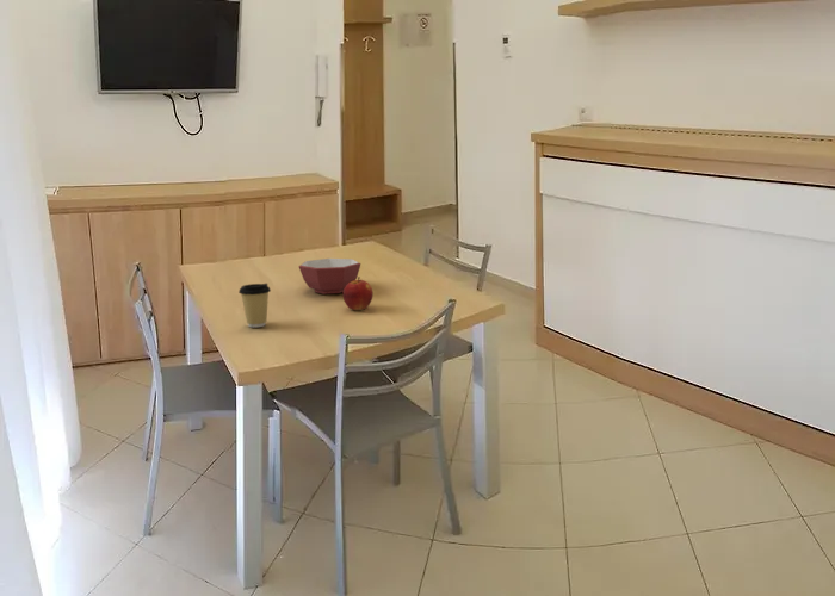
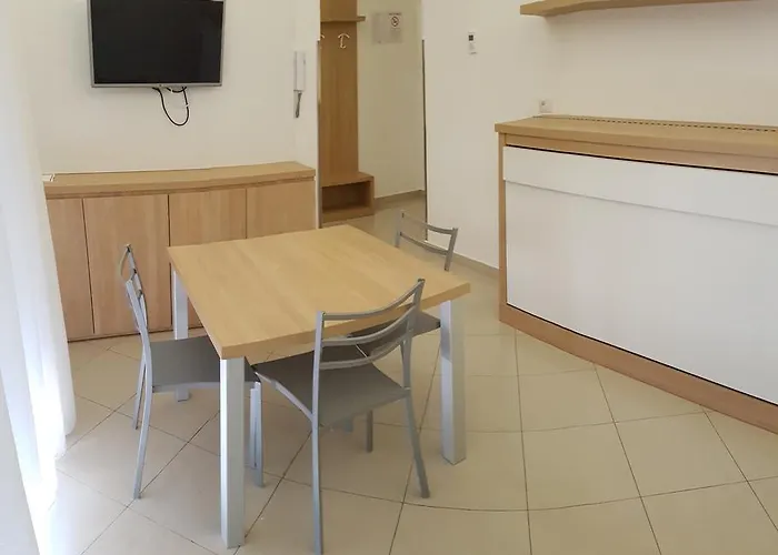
- coffee cup [237,283,272,328]
- bowl [297,257,361,296]
- apple [342,275,375,311]
